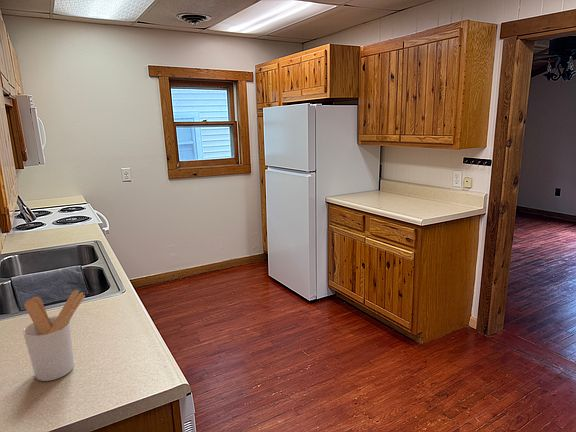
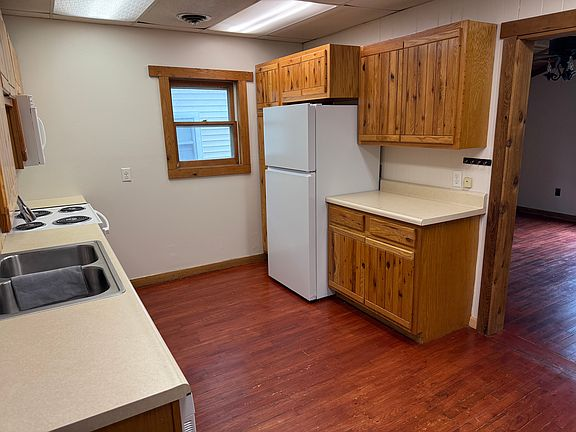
- utensil holder [22,289,86,382]
